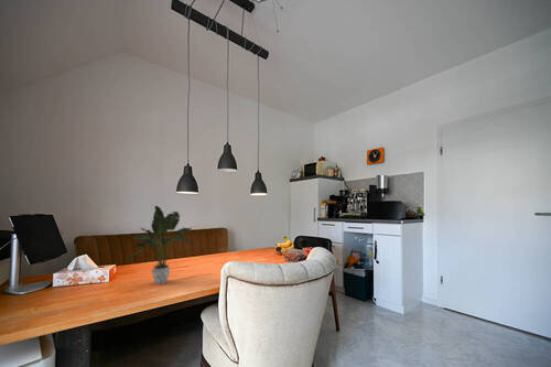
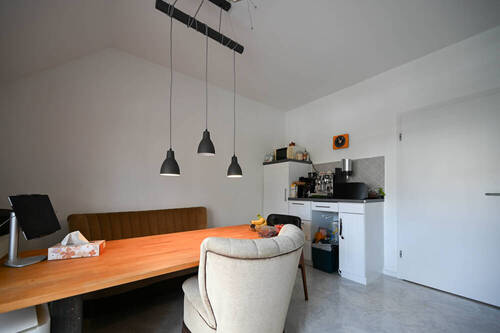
- potted plant [126,205,193,285]
